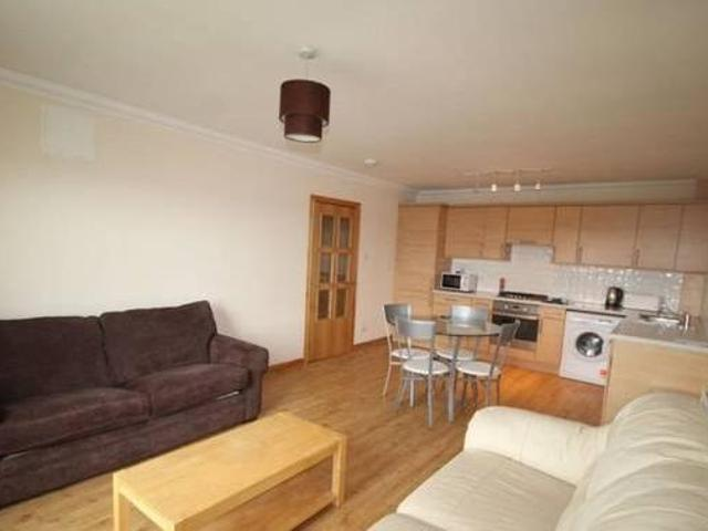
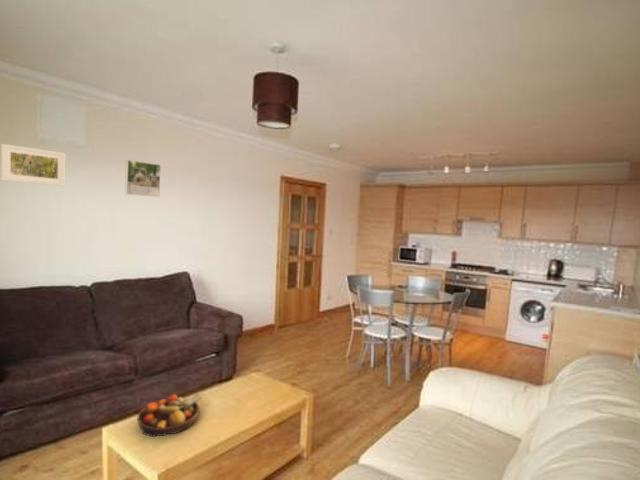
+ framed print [0,143,67,187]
+ fruit bowl [136,392,204,438]
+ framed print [124,159,162,198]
